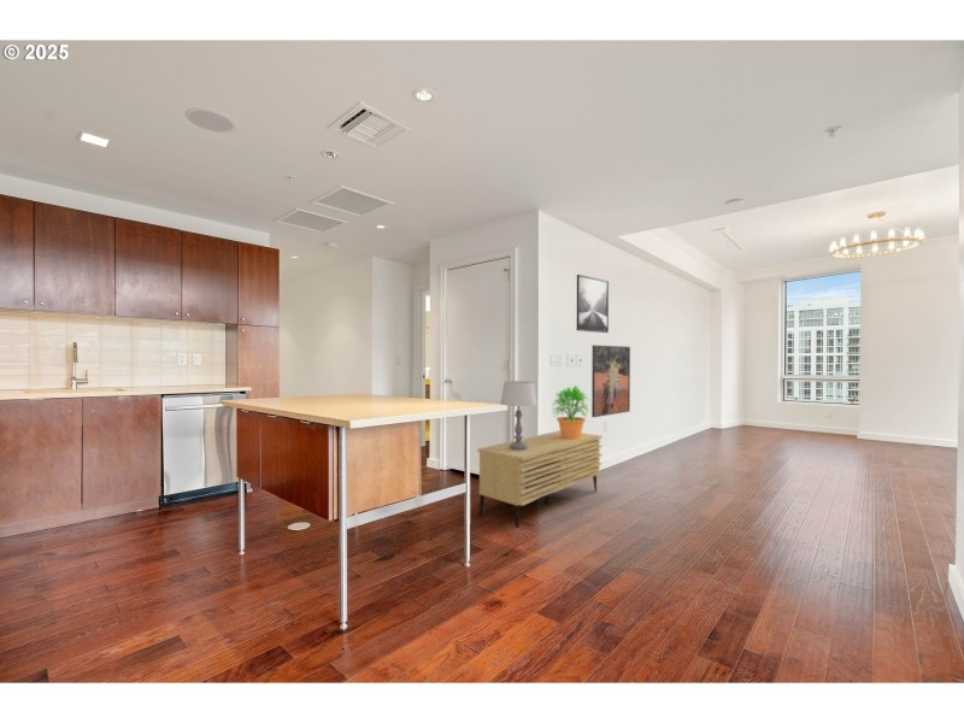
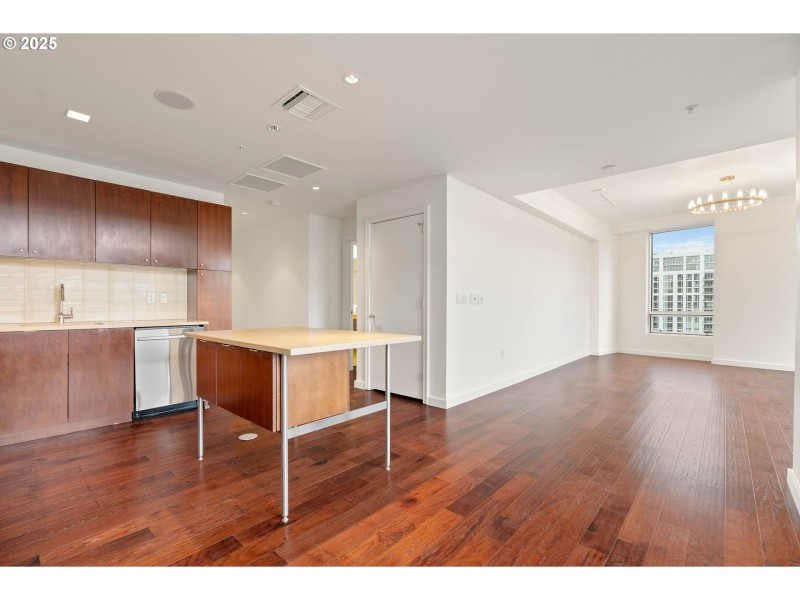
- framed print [576,274,610,334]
- potted plant [549,386,590,439]
- table lamp [499,380,539,451]
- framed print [590,343,631,418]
- sideboard [476,429,602,529]
